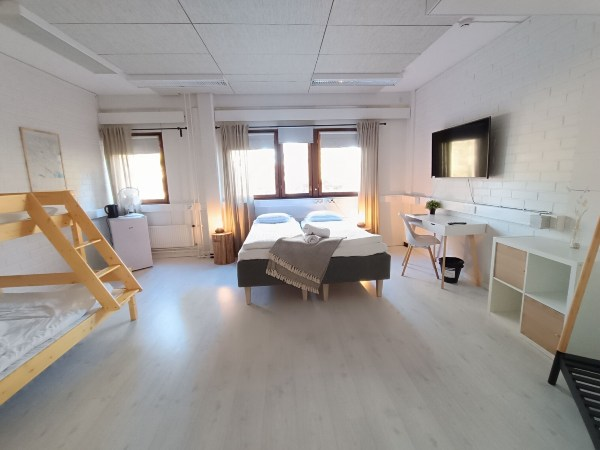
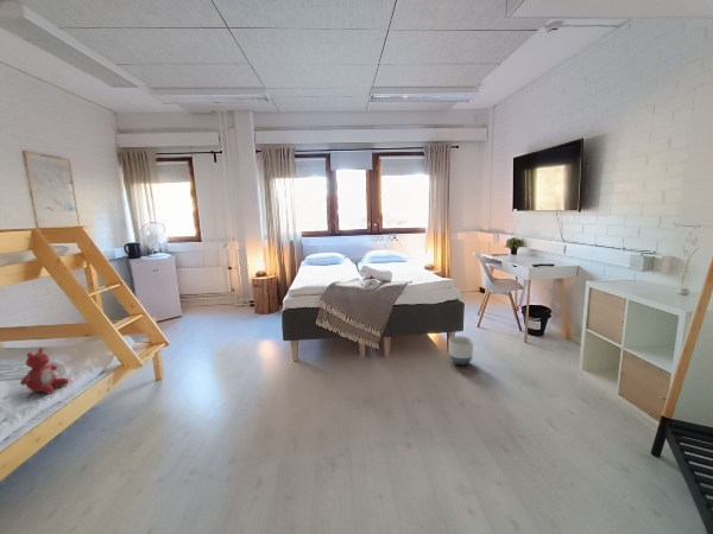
+ stuffed bear [19,347,70,394]
+ planter [448,335,474,367]
